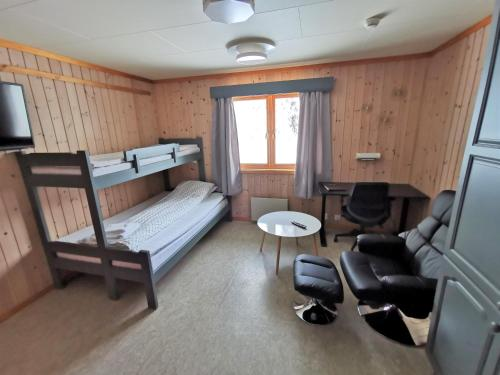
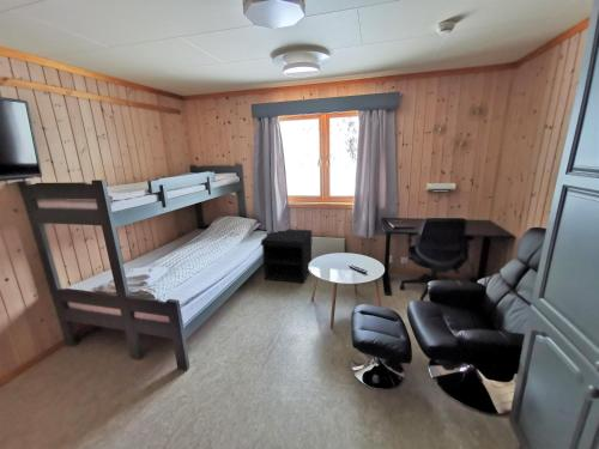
+ nightstand [260,227,313,284]
